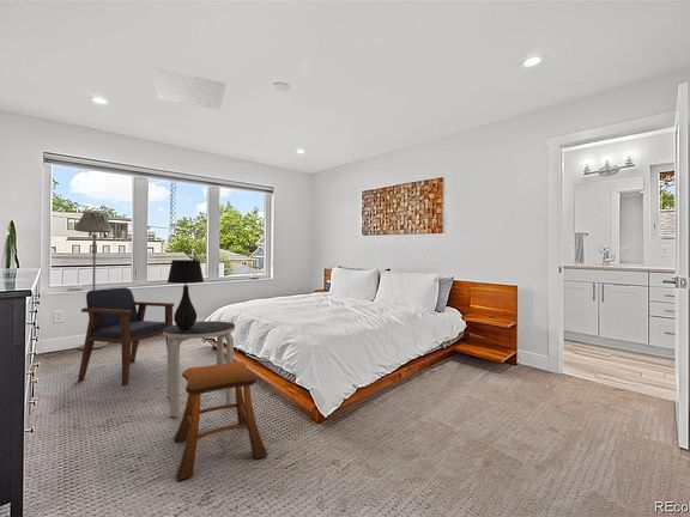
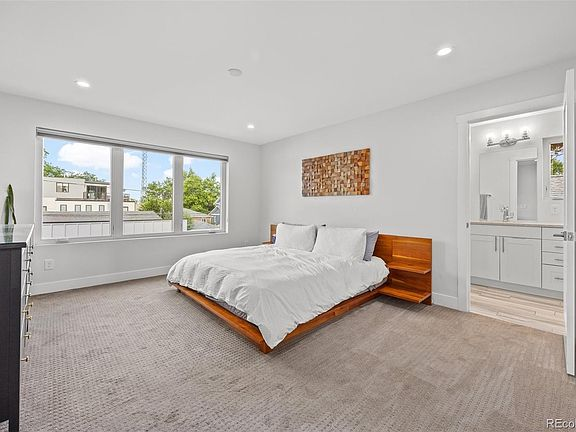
- ceiling light [150,66,226,111]
- side table [162,320,236,419]
- stool [172,360,268,481]
- armchair [77,286,175,387]
- floor lamp [74,211,114,351]
- table lamp [167,258,205,330]
